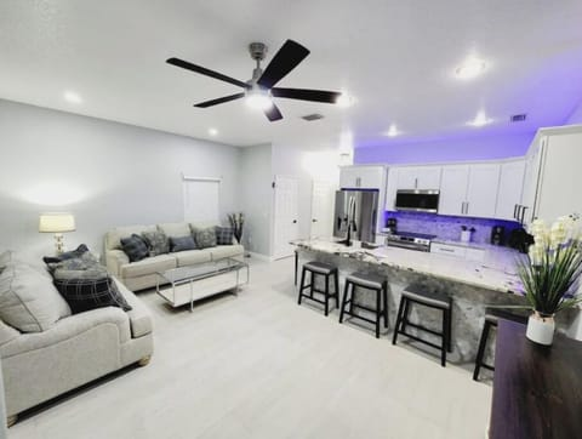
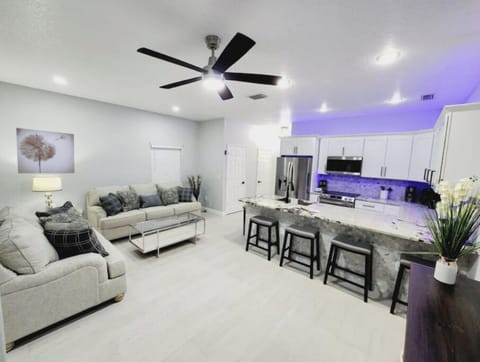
+ wall art [15,127,76,174]
